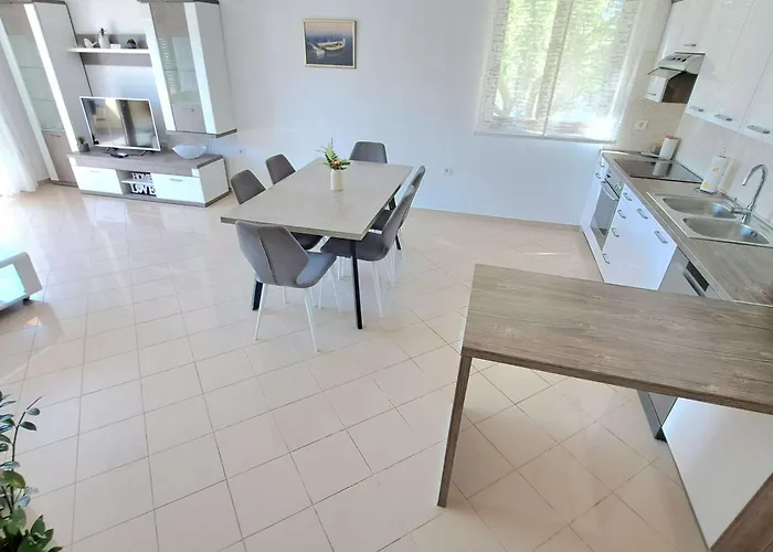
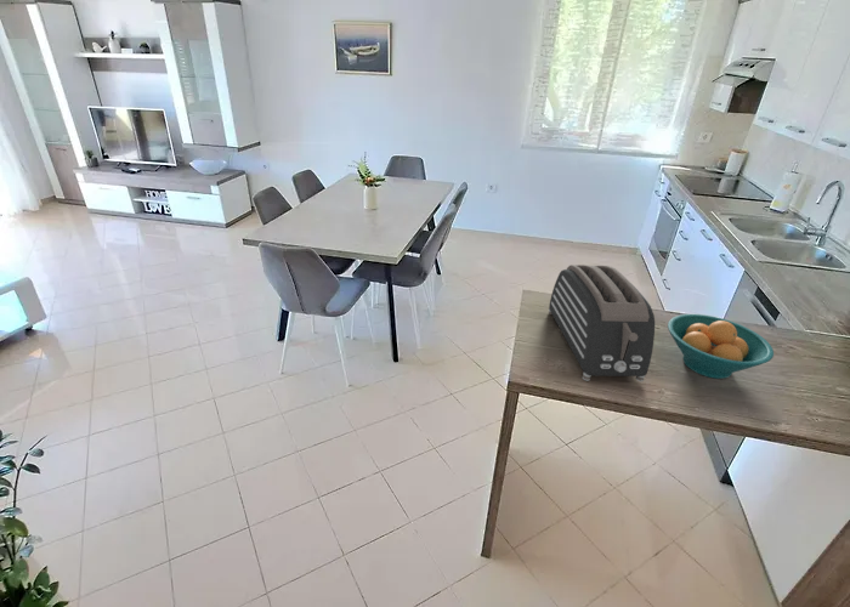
+ toaster [548,263,656,382]
+ fruit bowl [667,313,775,380]
